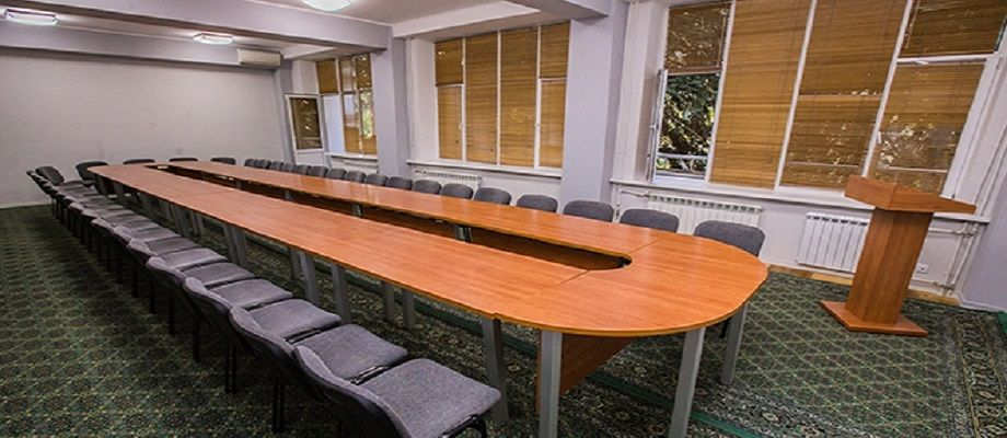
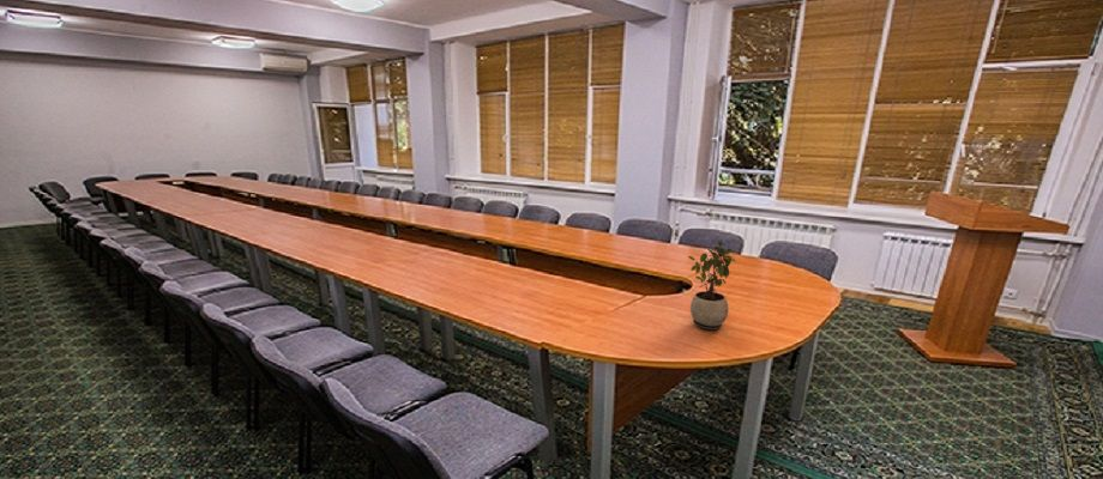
+ potted plant [687,240,736,332]
